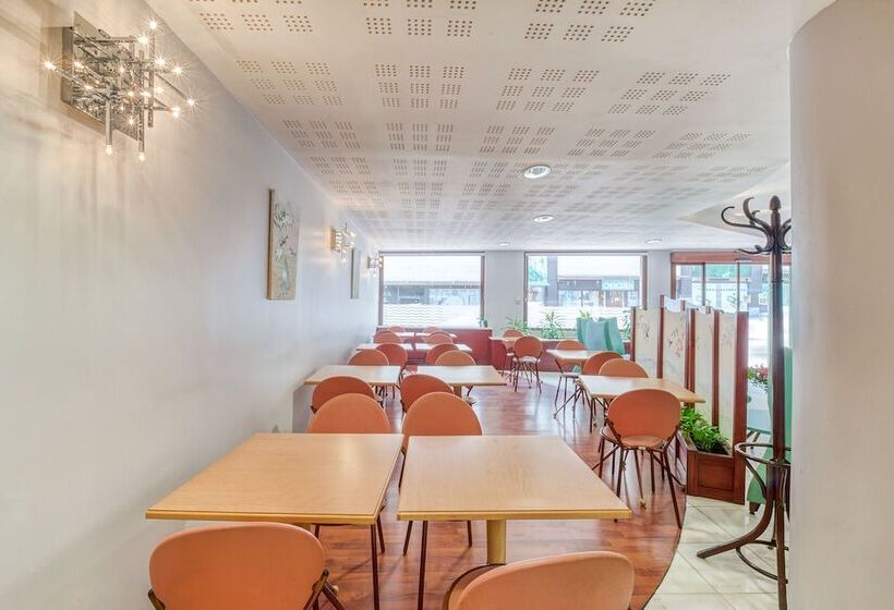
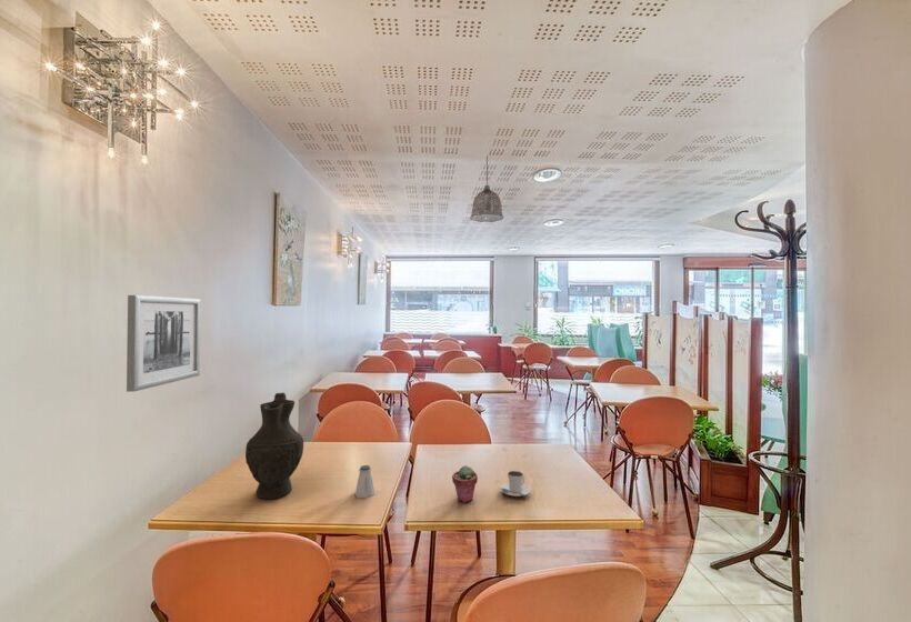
+ pendant lamp [469,154,504,223]
+ wall art [126,294,202,393]
+ decorative vase [244,392,304,500]
+ potted succulent [451,464,479,503]
+ cappuccino [499,470,532,498]
+ saltshaker [354,464,376,499]
